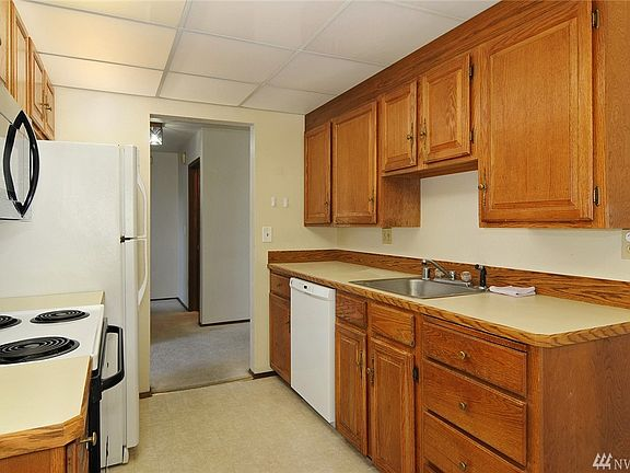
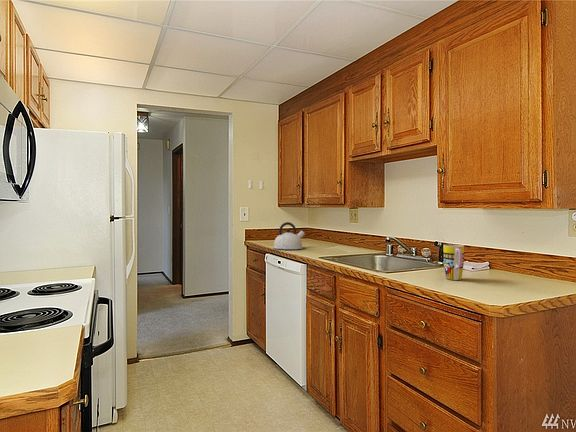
+ kettle [272,221,306,250]
+ mug [442,244,465,281]
